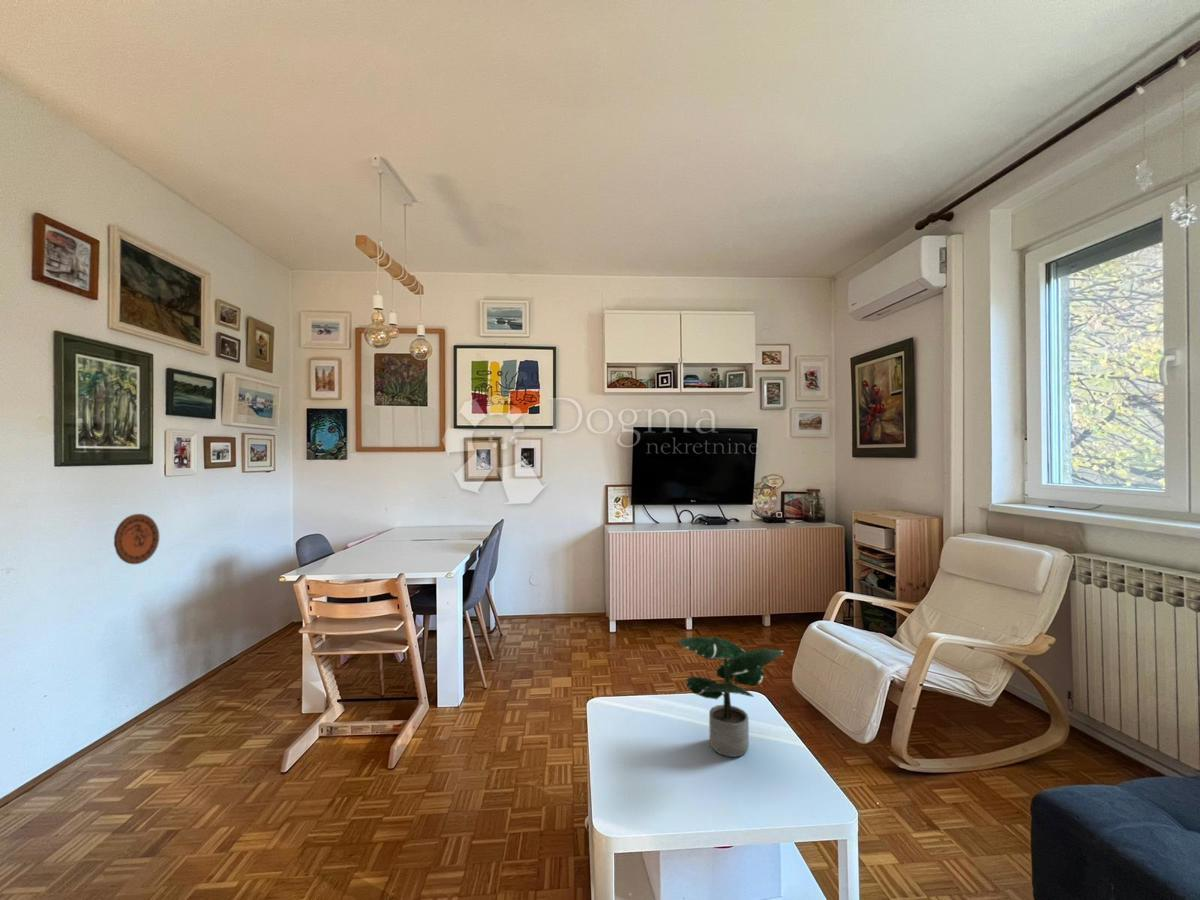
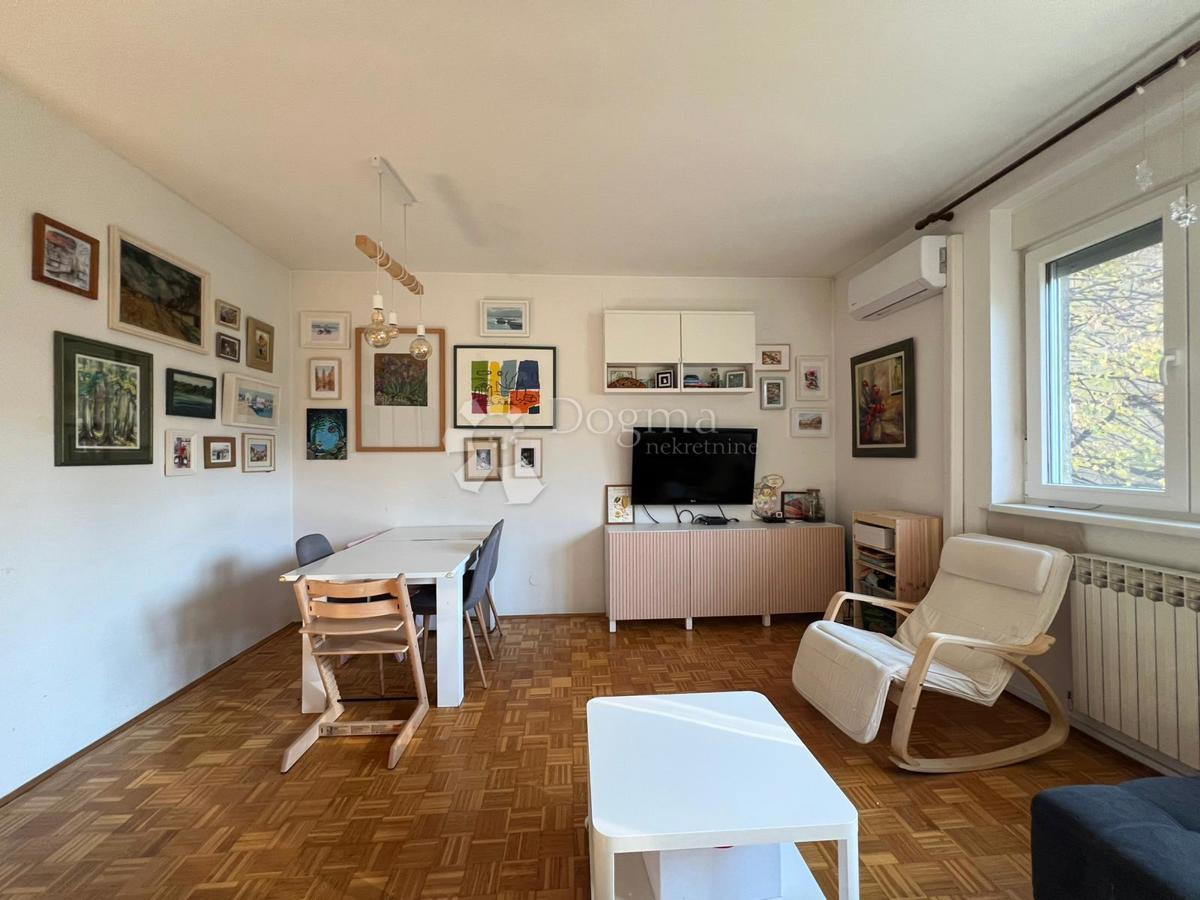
- potted plant [677,636,784,758]
- decorative plate [113,513,160,565]
